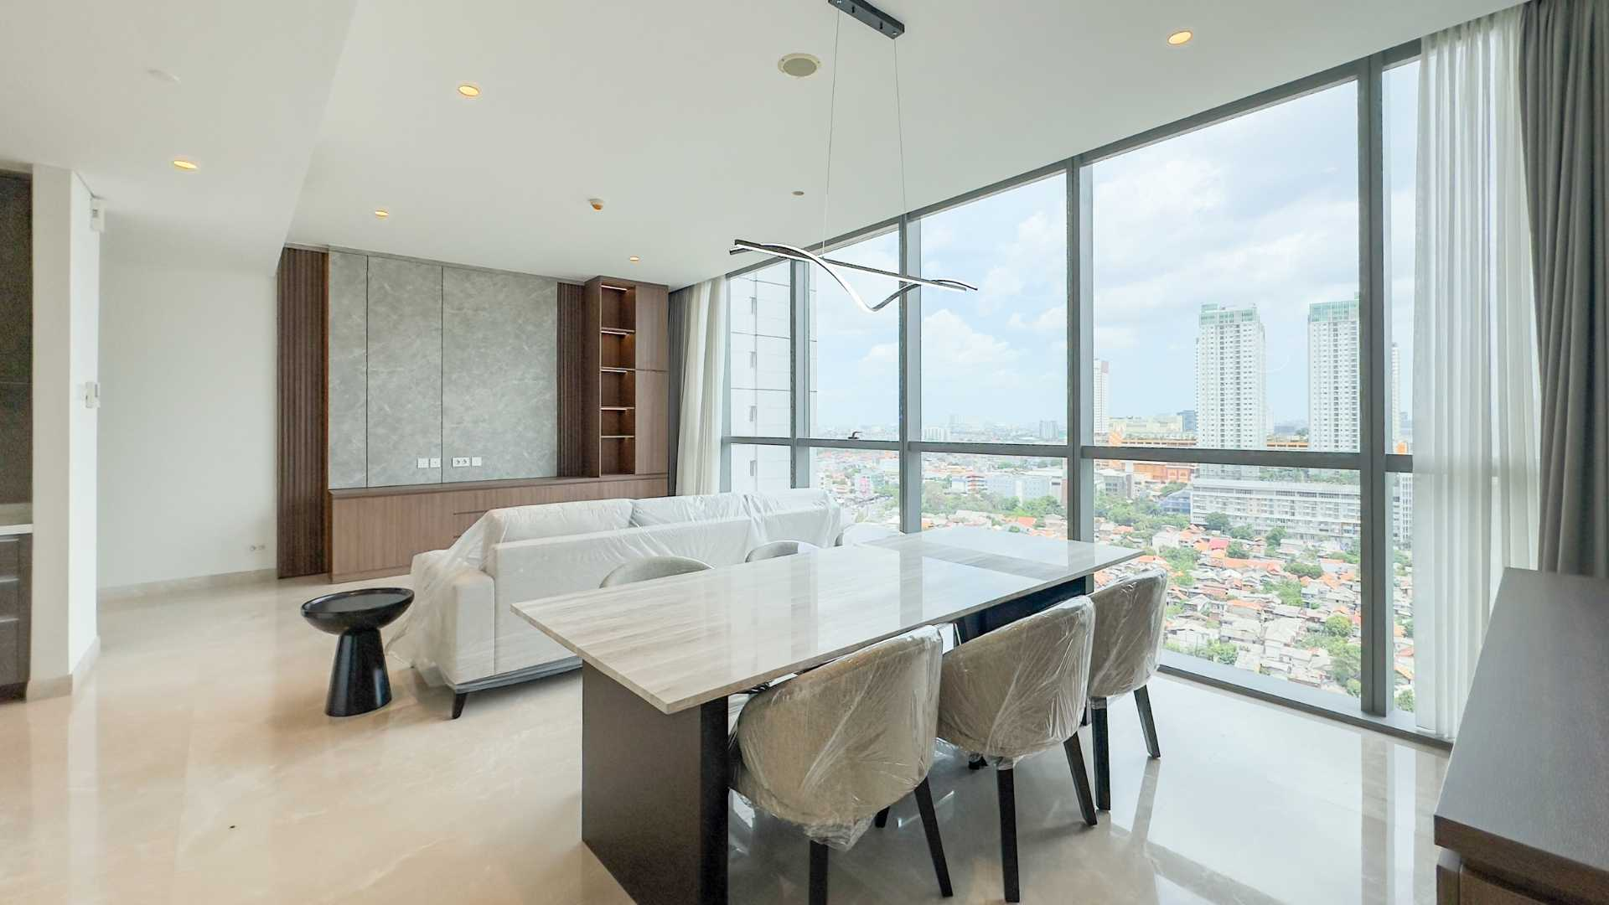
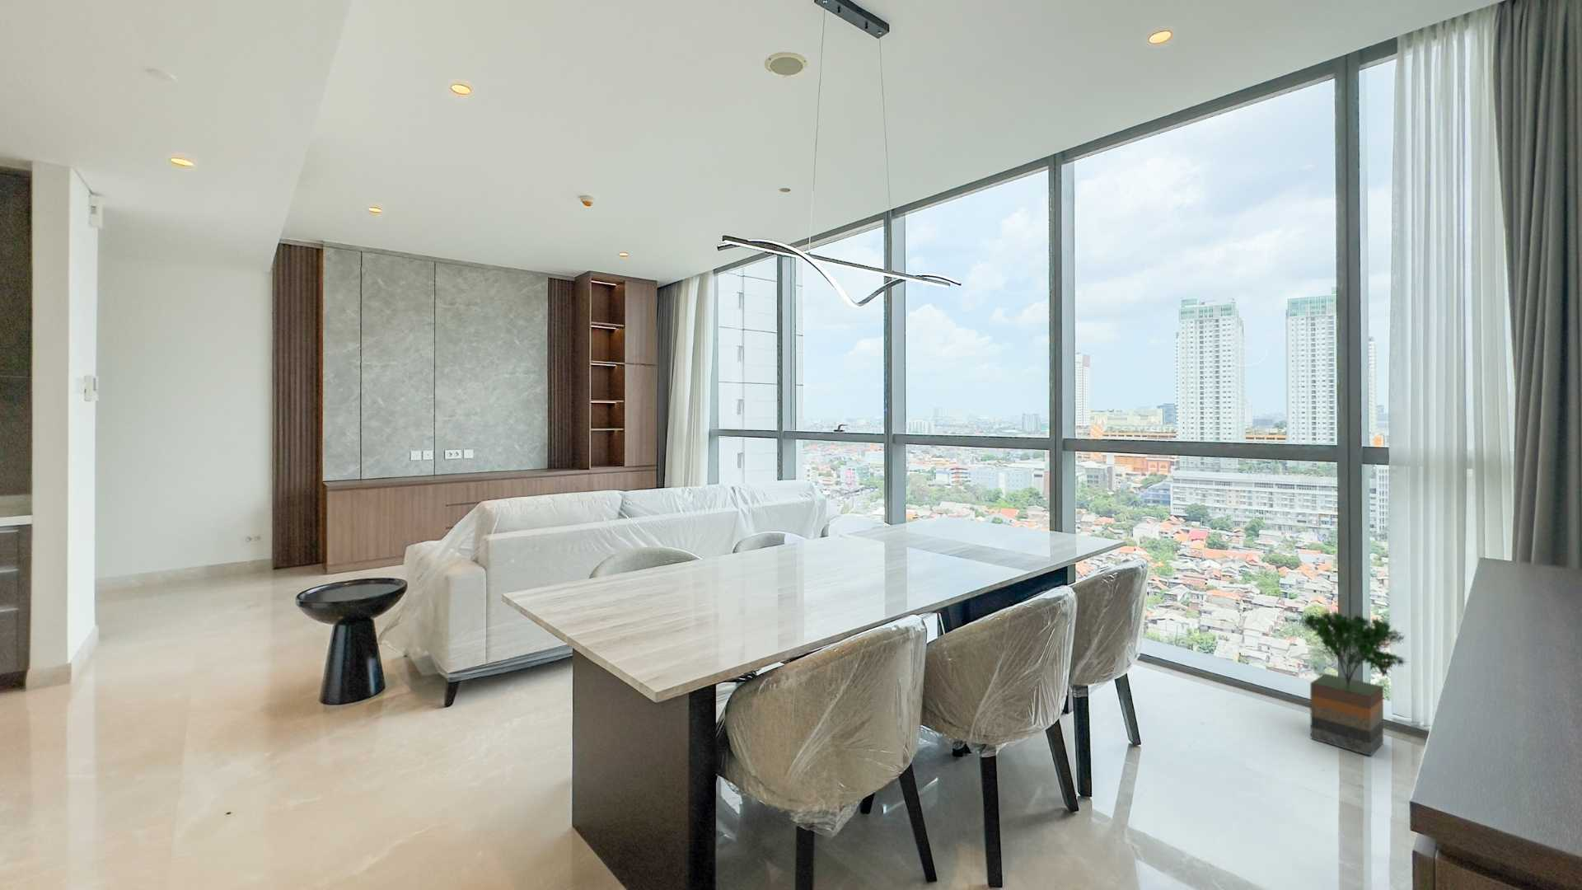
+ potted tree [1297,609,1408,756]
